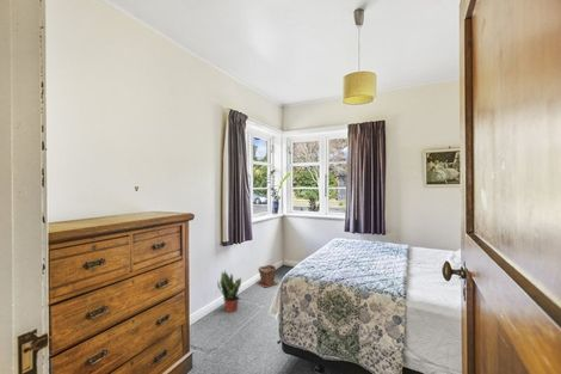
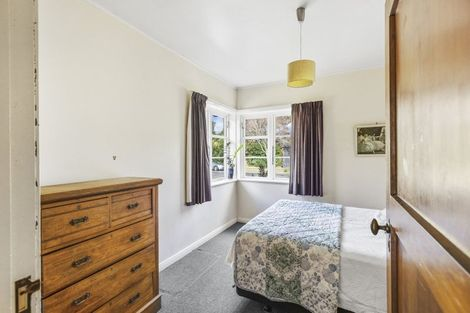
- plant pot [255,264,279,288]
- potted plant [217,270,242,313]
